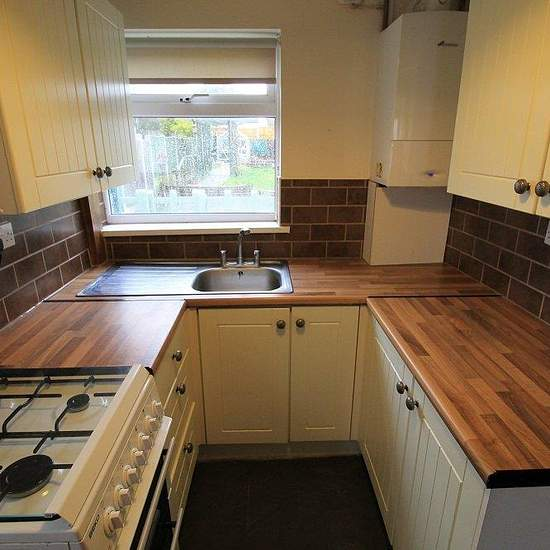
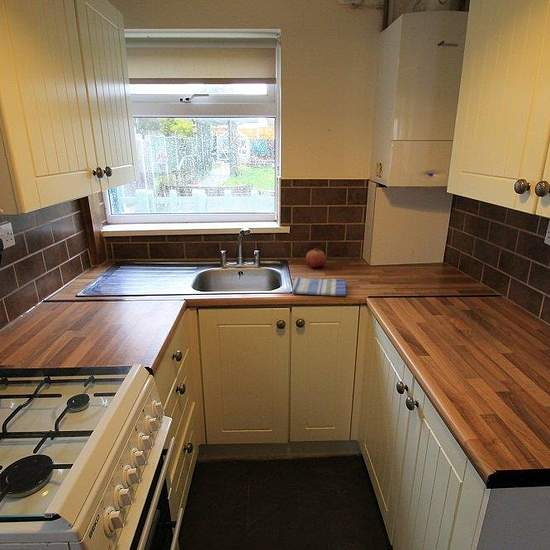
+ fruit [305,247,327,268]
+ dish towel [291,276,348,297]
